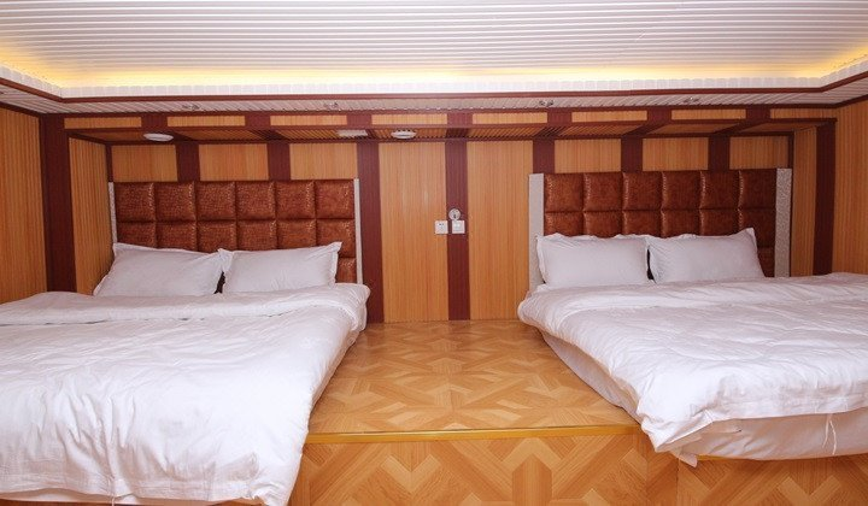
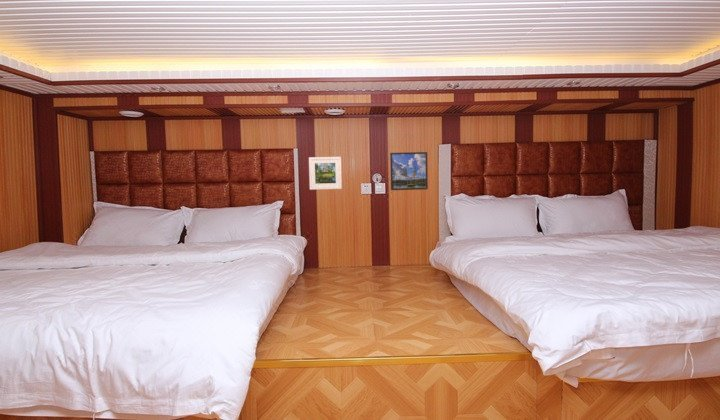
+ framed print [308,156,343,191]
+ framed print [389,151,429,191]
